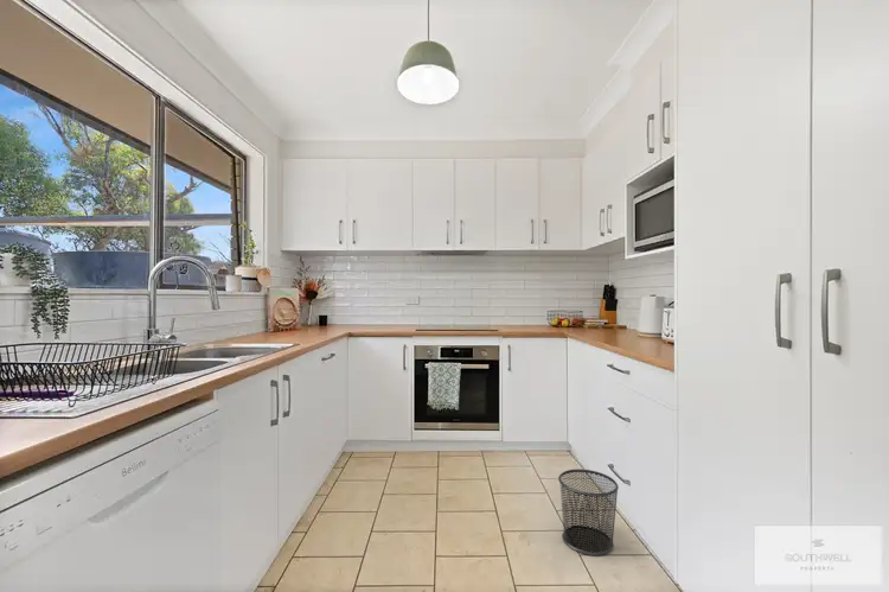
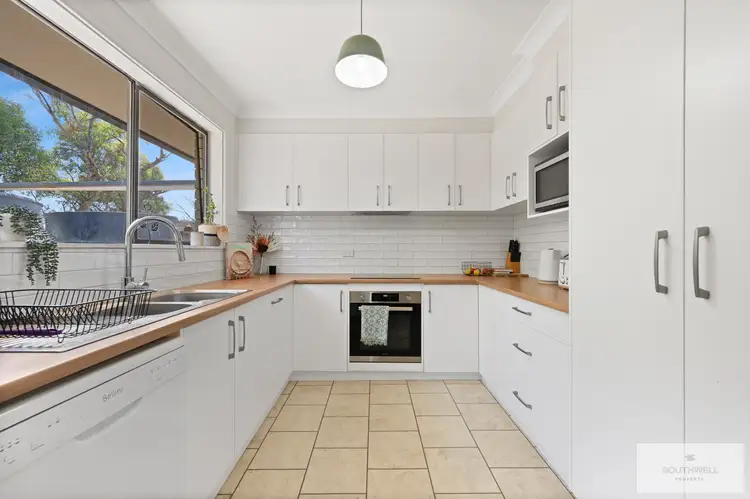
- waste bin [557,469,620,556]
